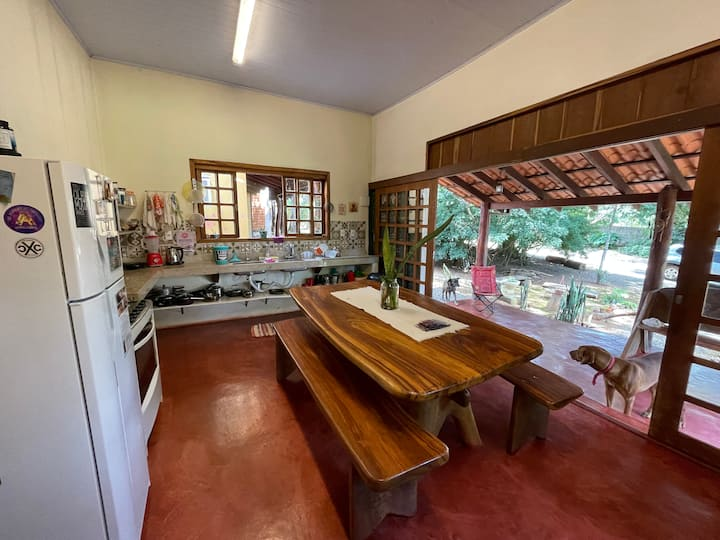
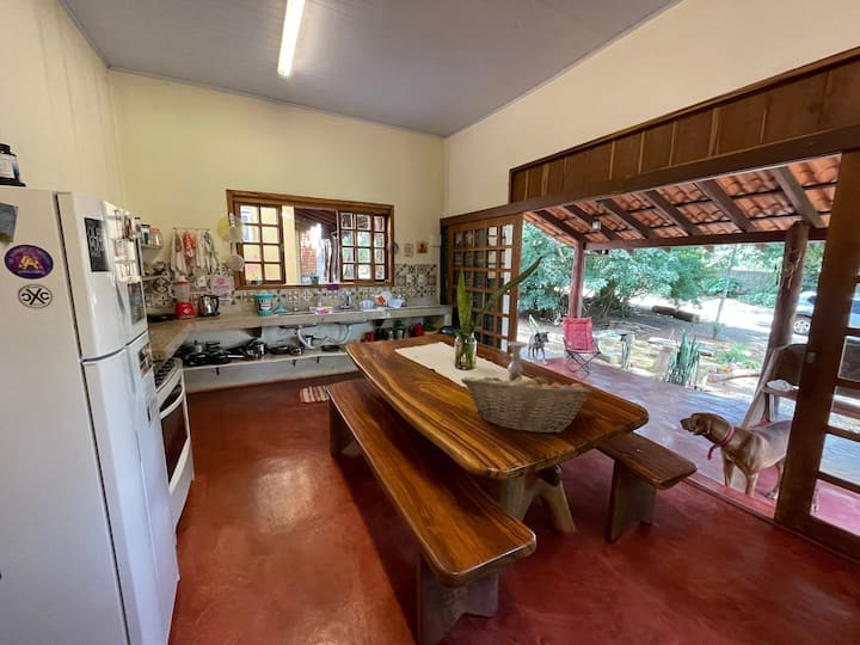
+ candle holder [504,340,528,382]
+ fruit basket [460,370,592,435]
